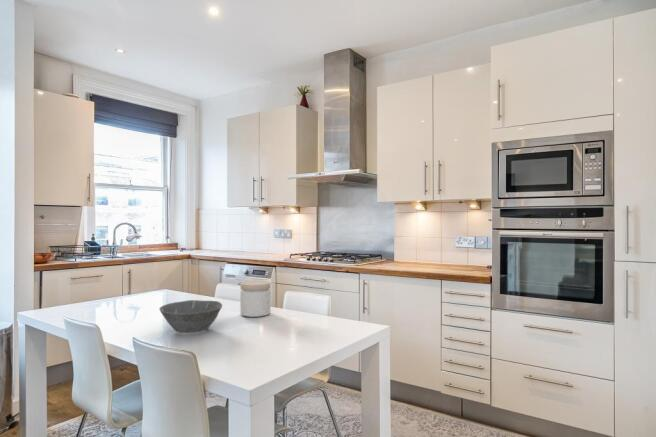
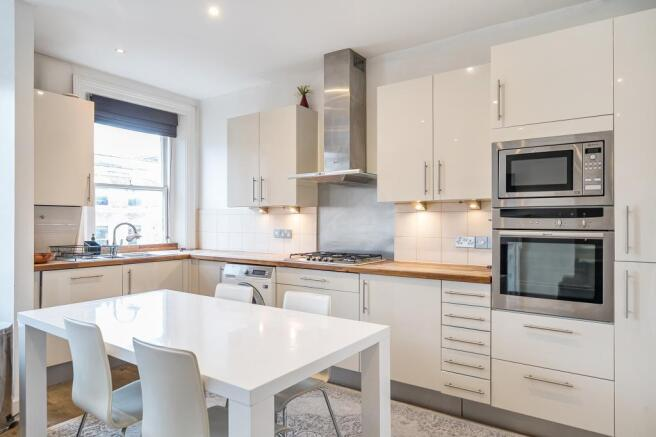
- jar [239,280,271,318]
- bowl [158,299,223,334]
